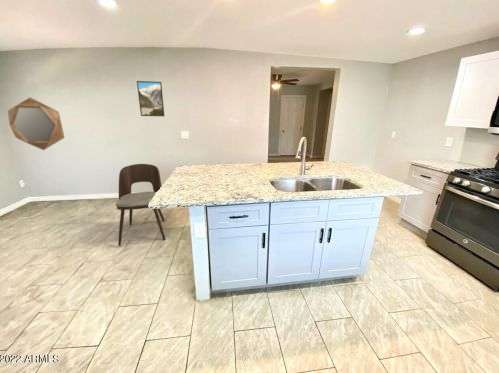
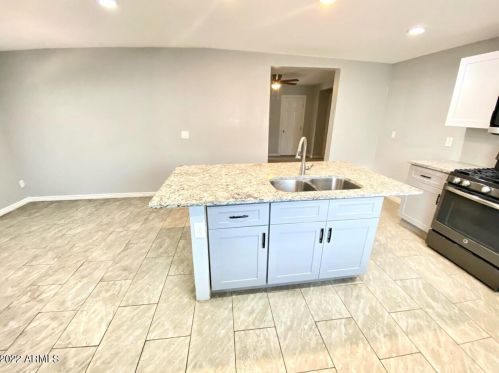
- home mirror [7,96,66,151]
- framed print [136,80,165,117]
- dining chair [115,163,166,247]
